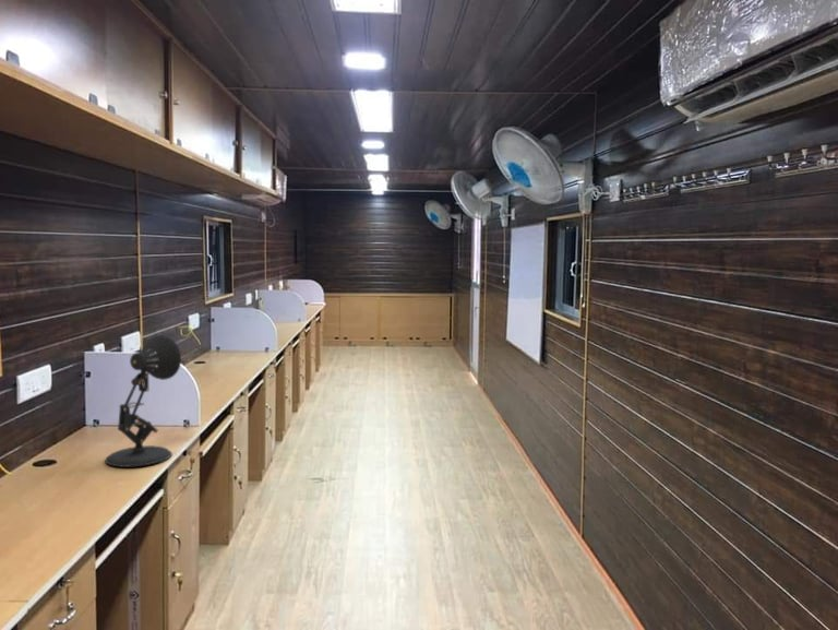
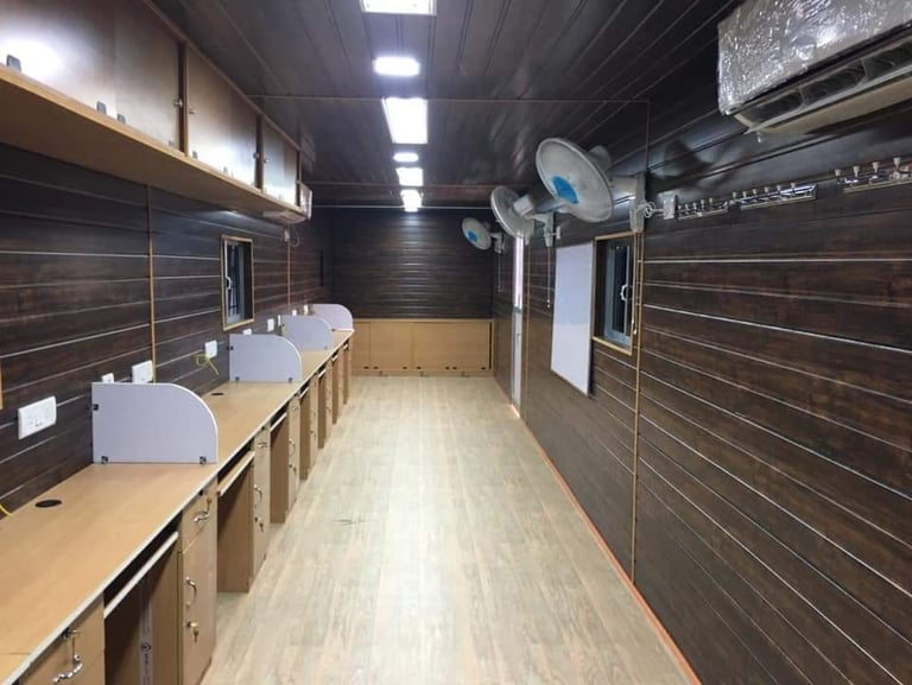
- desk lamp [104,334,182,468]
